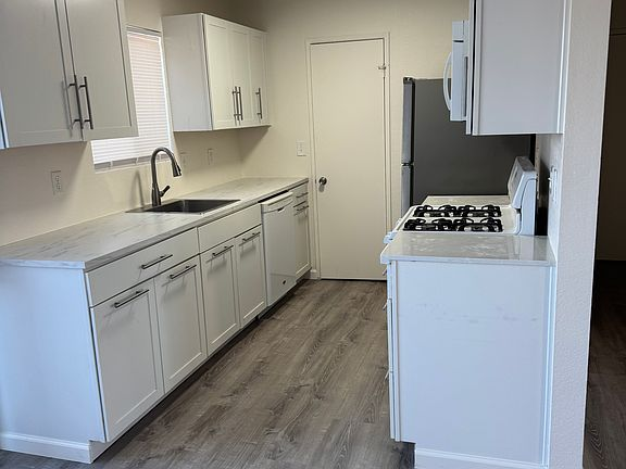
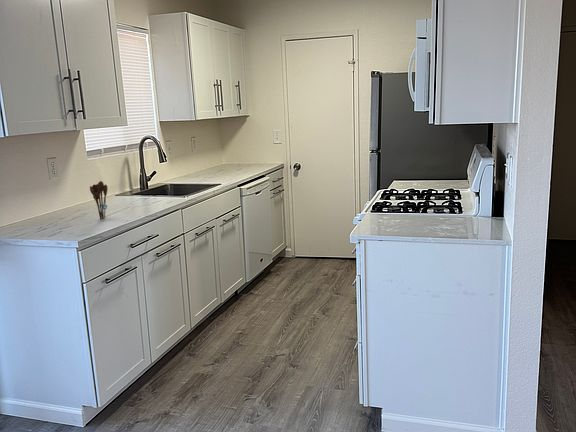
+ utensil holder [89,180,108,221]
